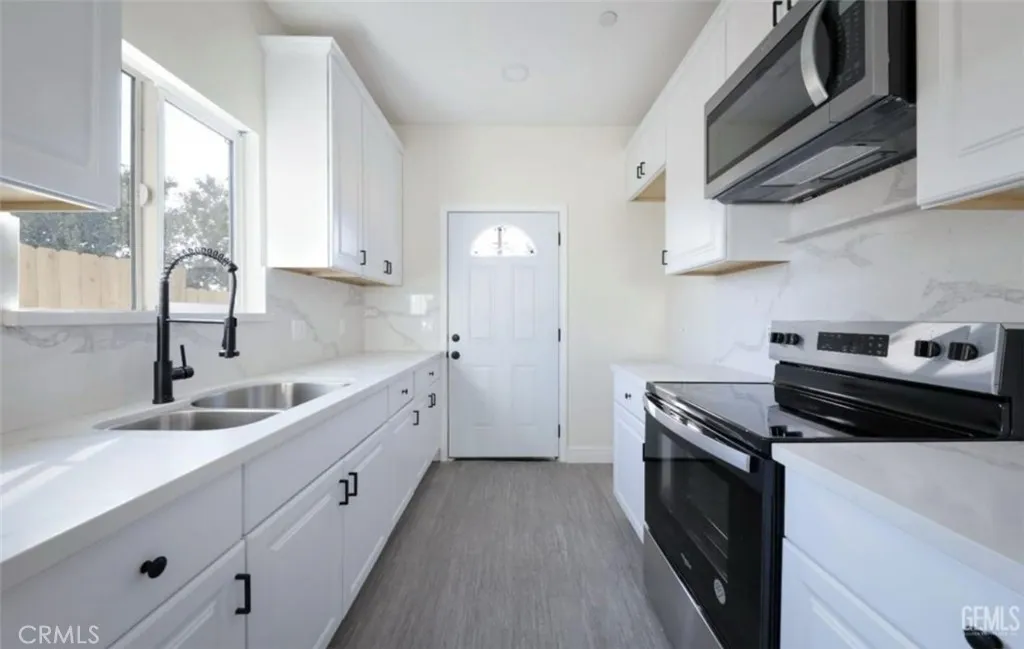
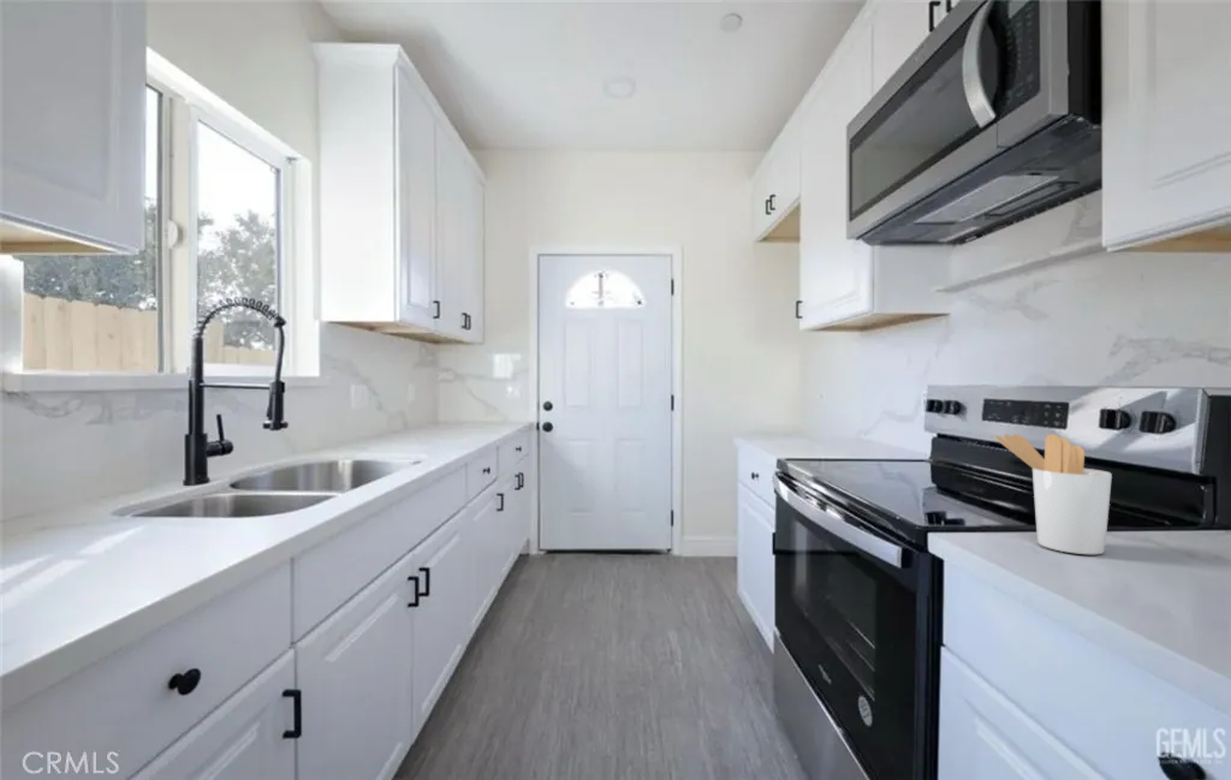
+ utensil holder [993,433,1113,555]
